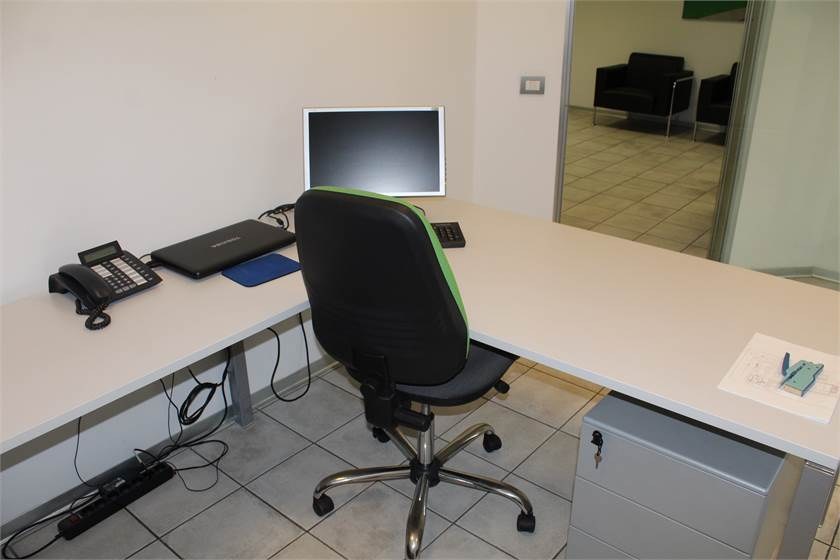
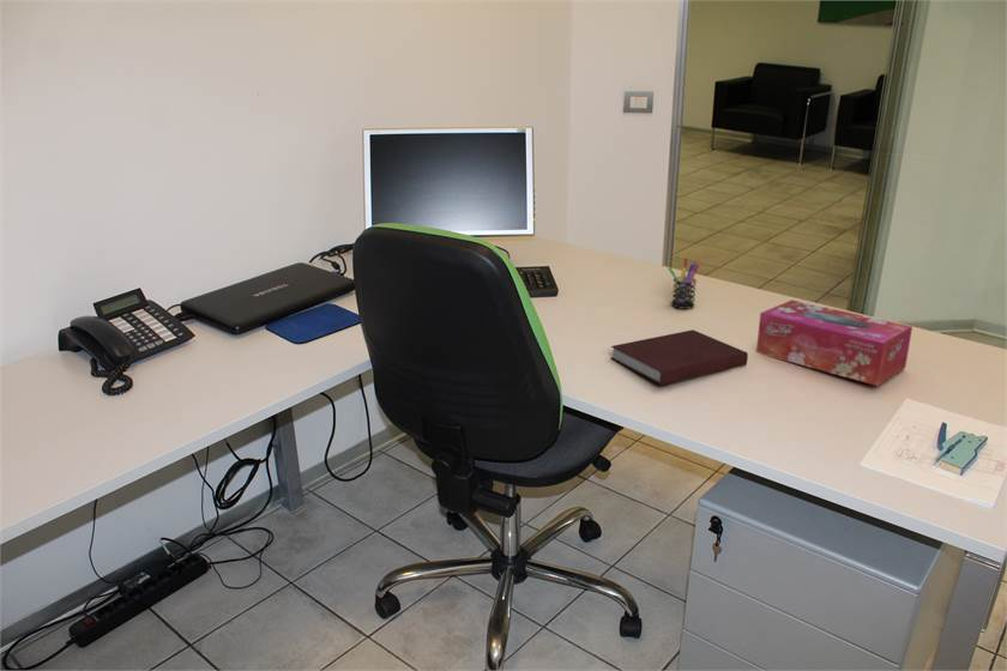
+ tissue box [755,298,913,387]
+ pen holder [667,256,700,310]
+ notebook [610,328,749,386]
